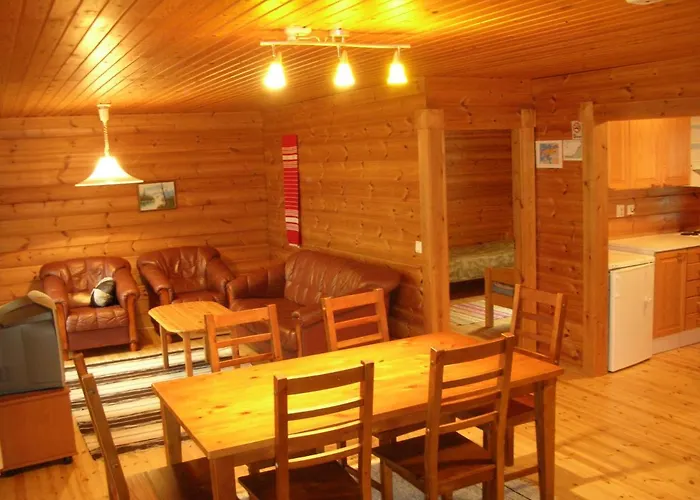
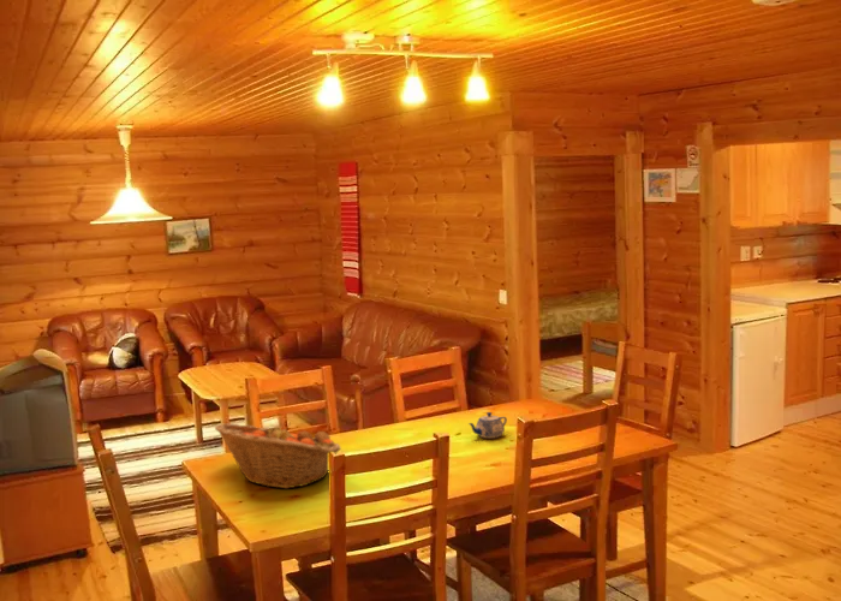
+ fruit basket [214,422,342,489]
+ teapot [467,411,508,440]
